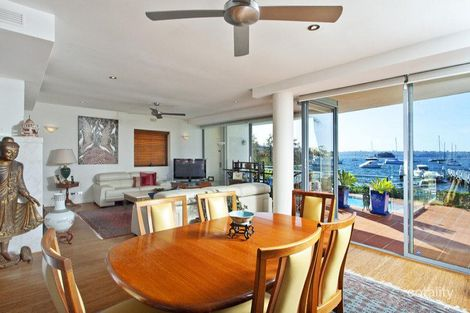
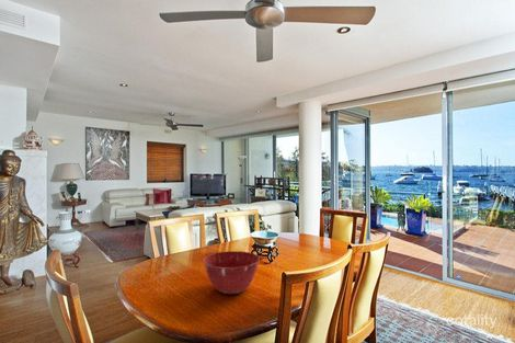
+ mixing bowl [203,250,261,295]
